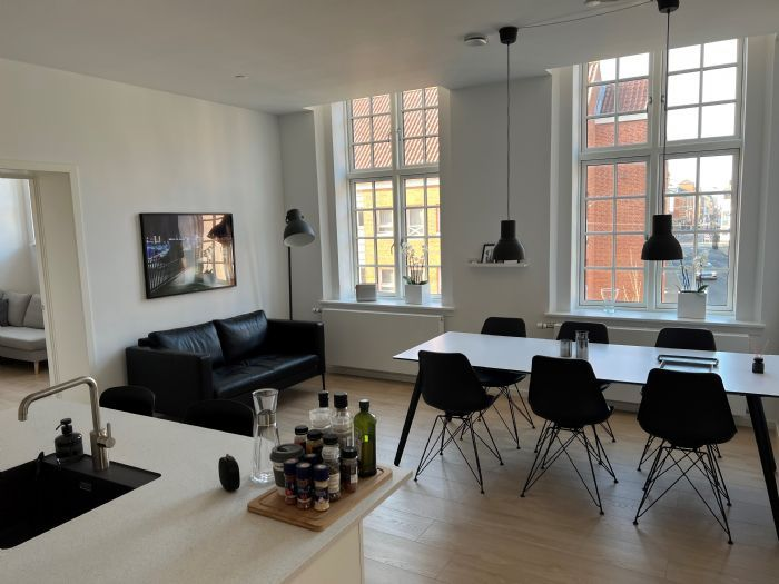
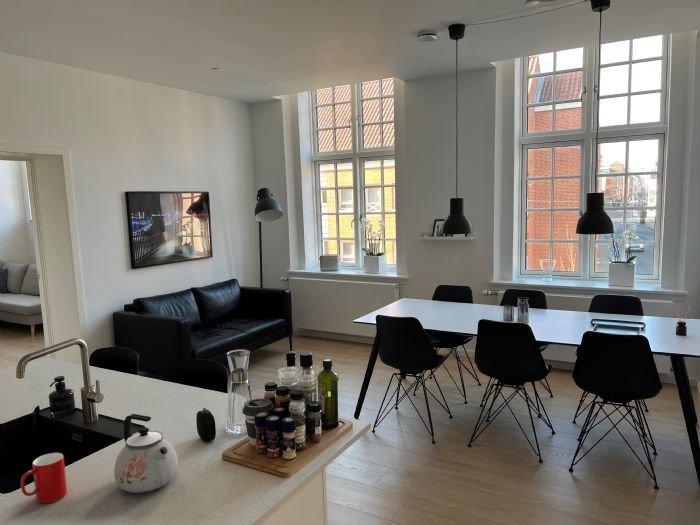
+ cup [20,452,68,504]
+ kettle [113,413,179,494]
